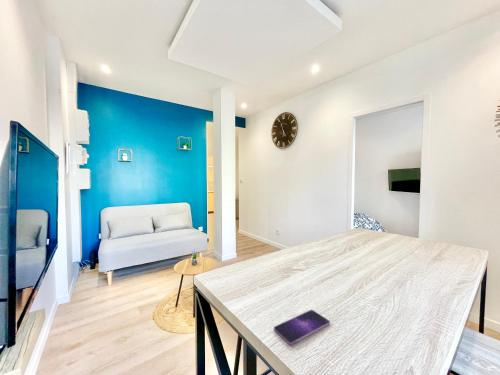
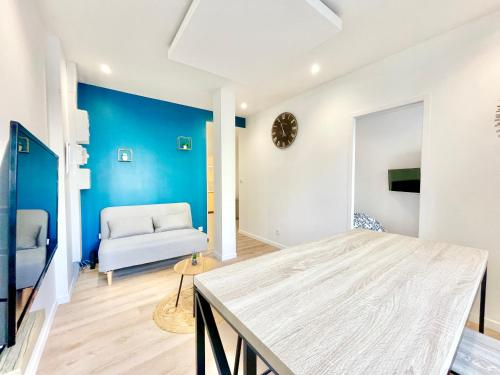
- smartphone [273,309,331,346]
